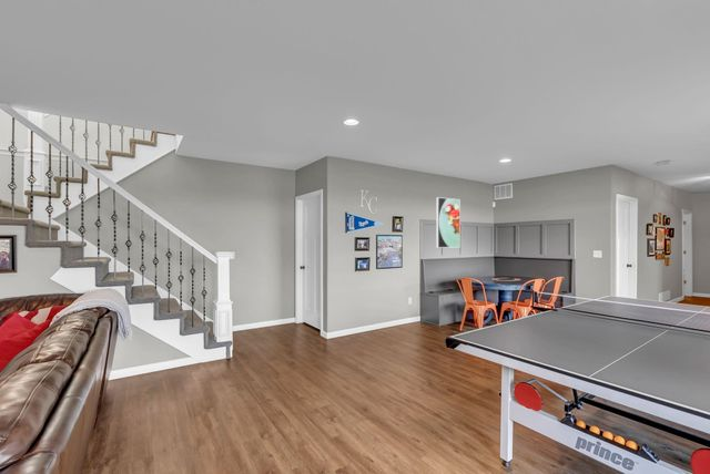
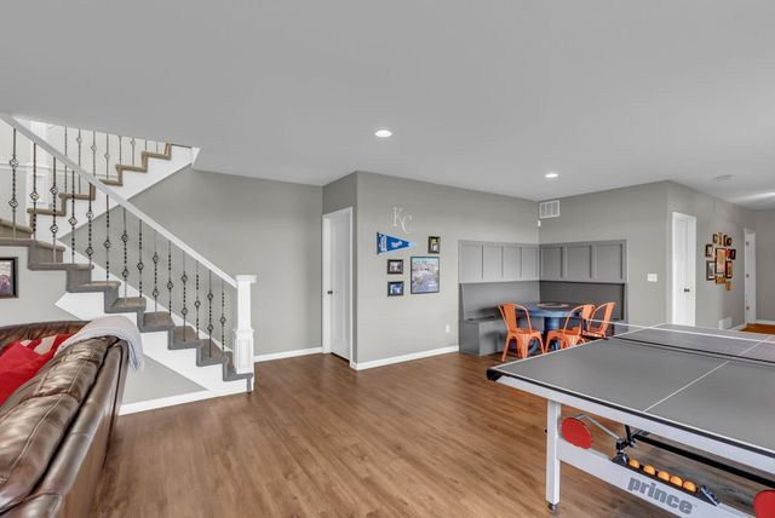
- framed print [436,196,462,249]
